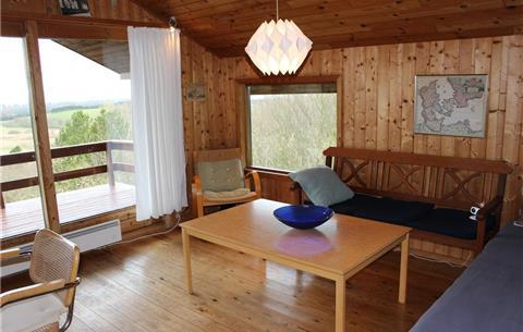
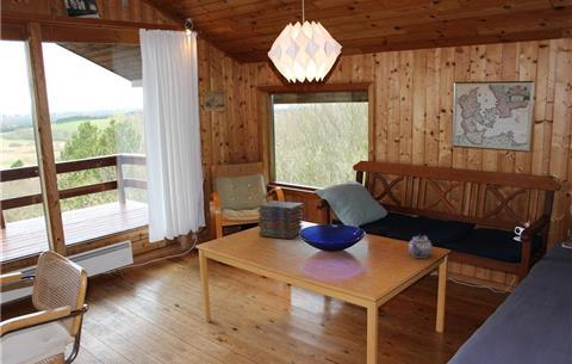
+ teapot [408,234,433,259]
+ book stack [257,199,305,240]
